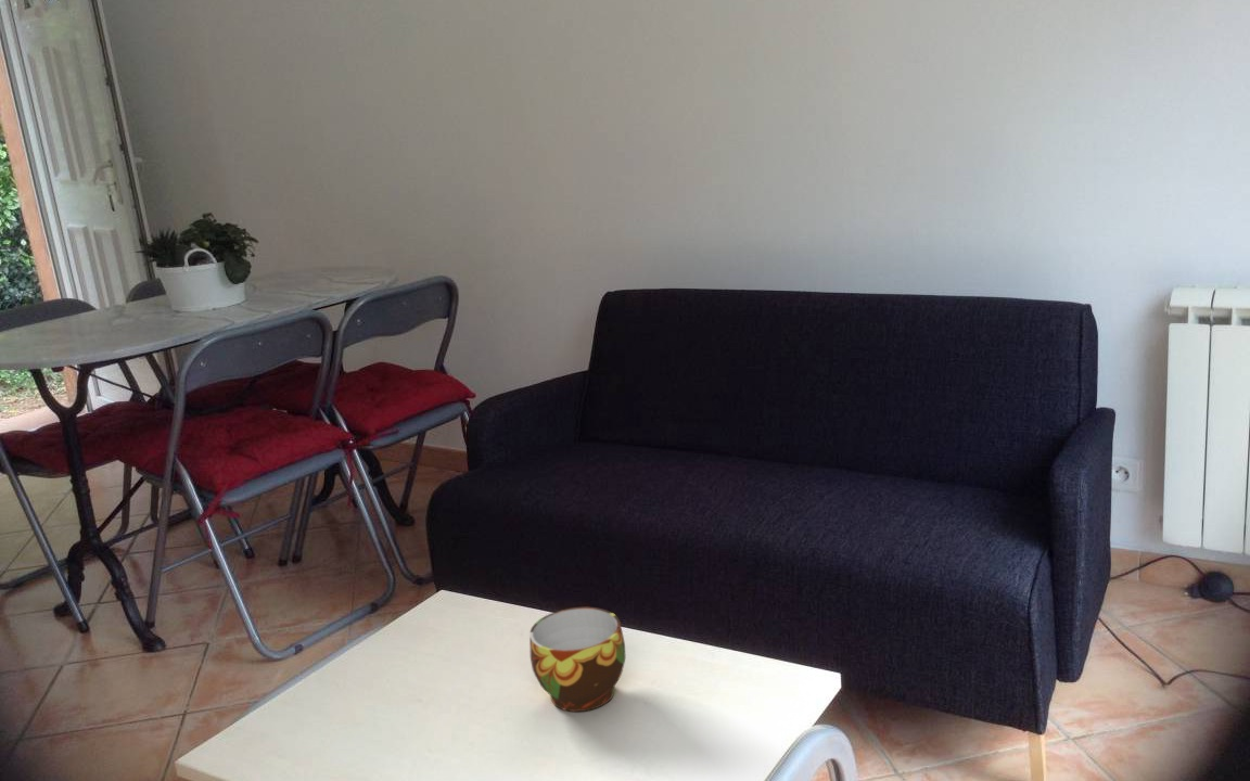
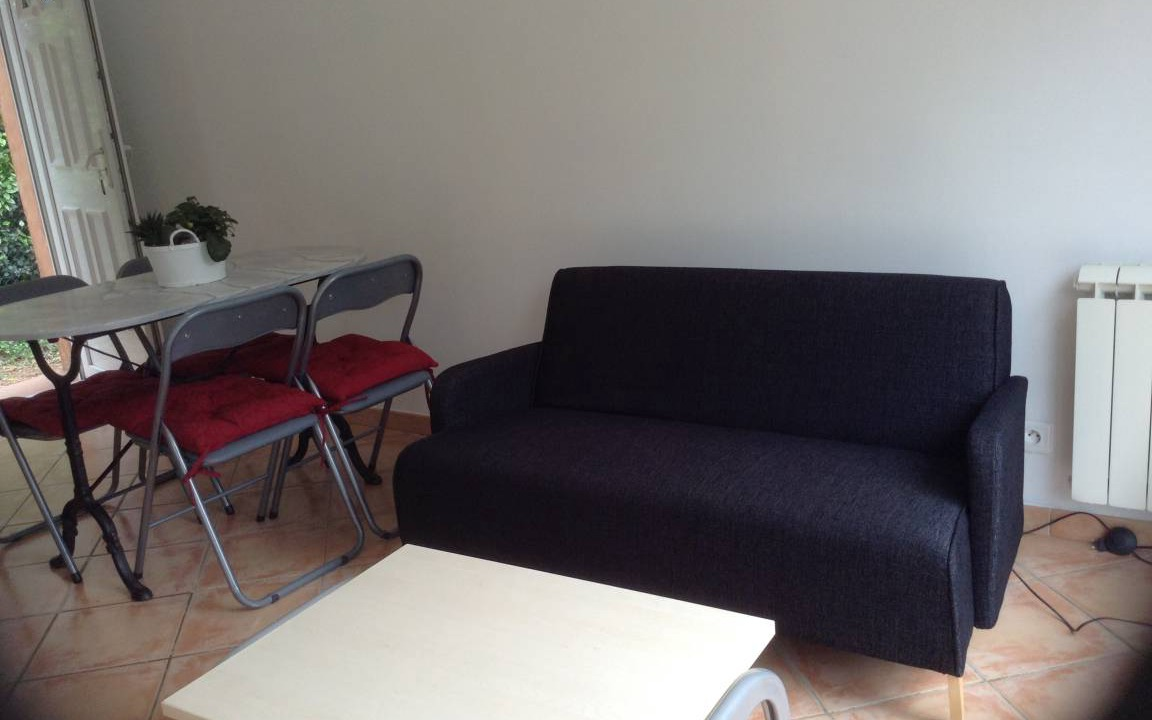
- cup [528,606,627,713]
